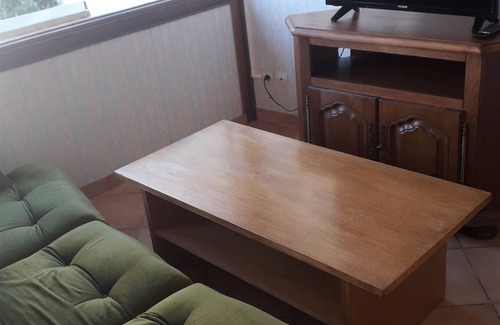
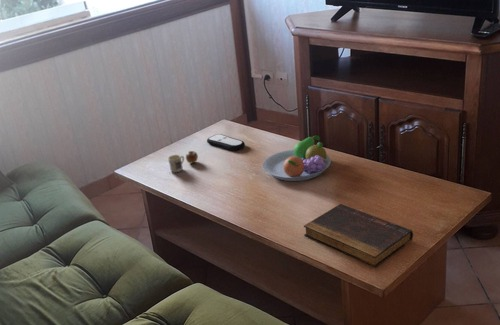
+ remote control [206,133,246,151]
+ mug [167,150,199,173]
+ book [303,203,414,268]
+ fruit bowl [262,134,332,182]
